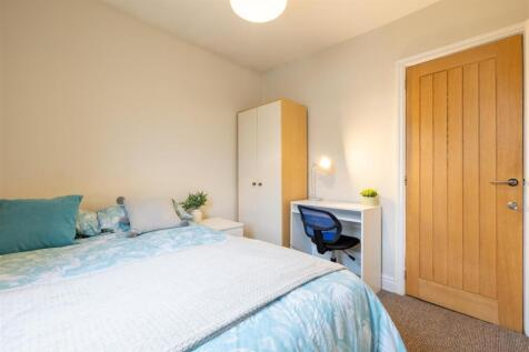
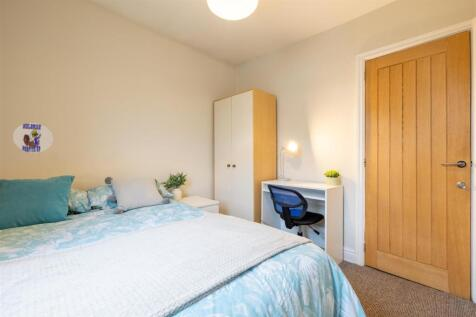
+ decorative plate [12,122,54,154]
